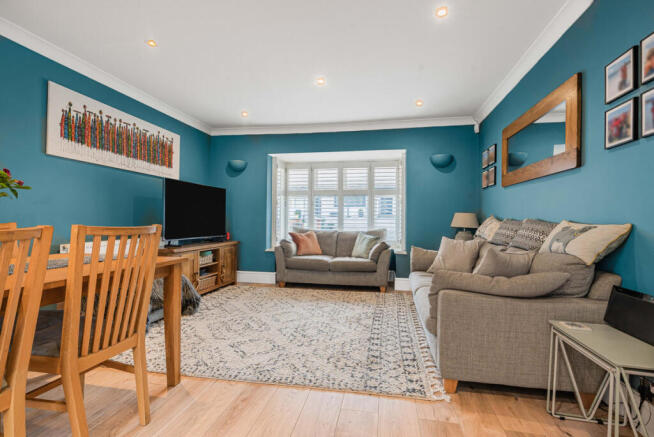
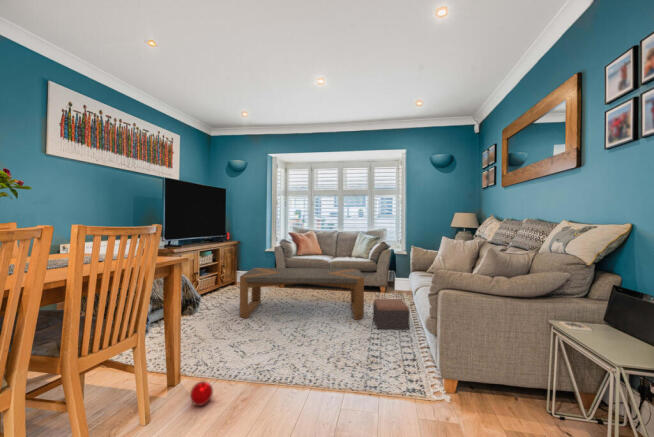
+ footstool [372,298,411,330]
+ coffee table [239,267,365,321]
+ ball [189,380,214,407]
